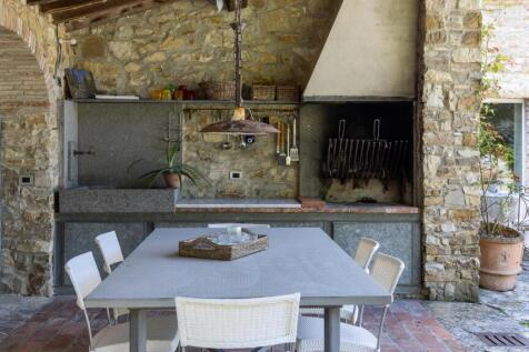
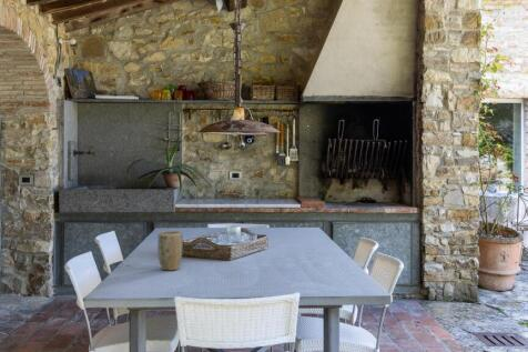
+ plant pot [156,230,184,271]
